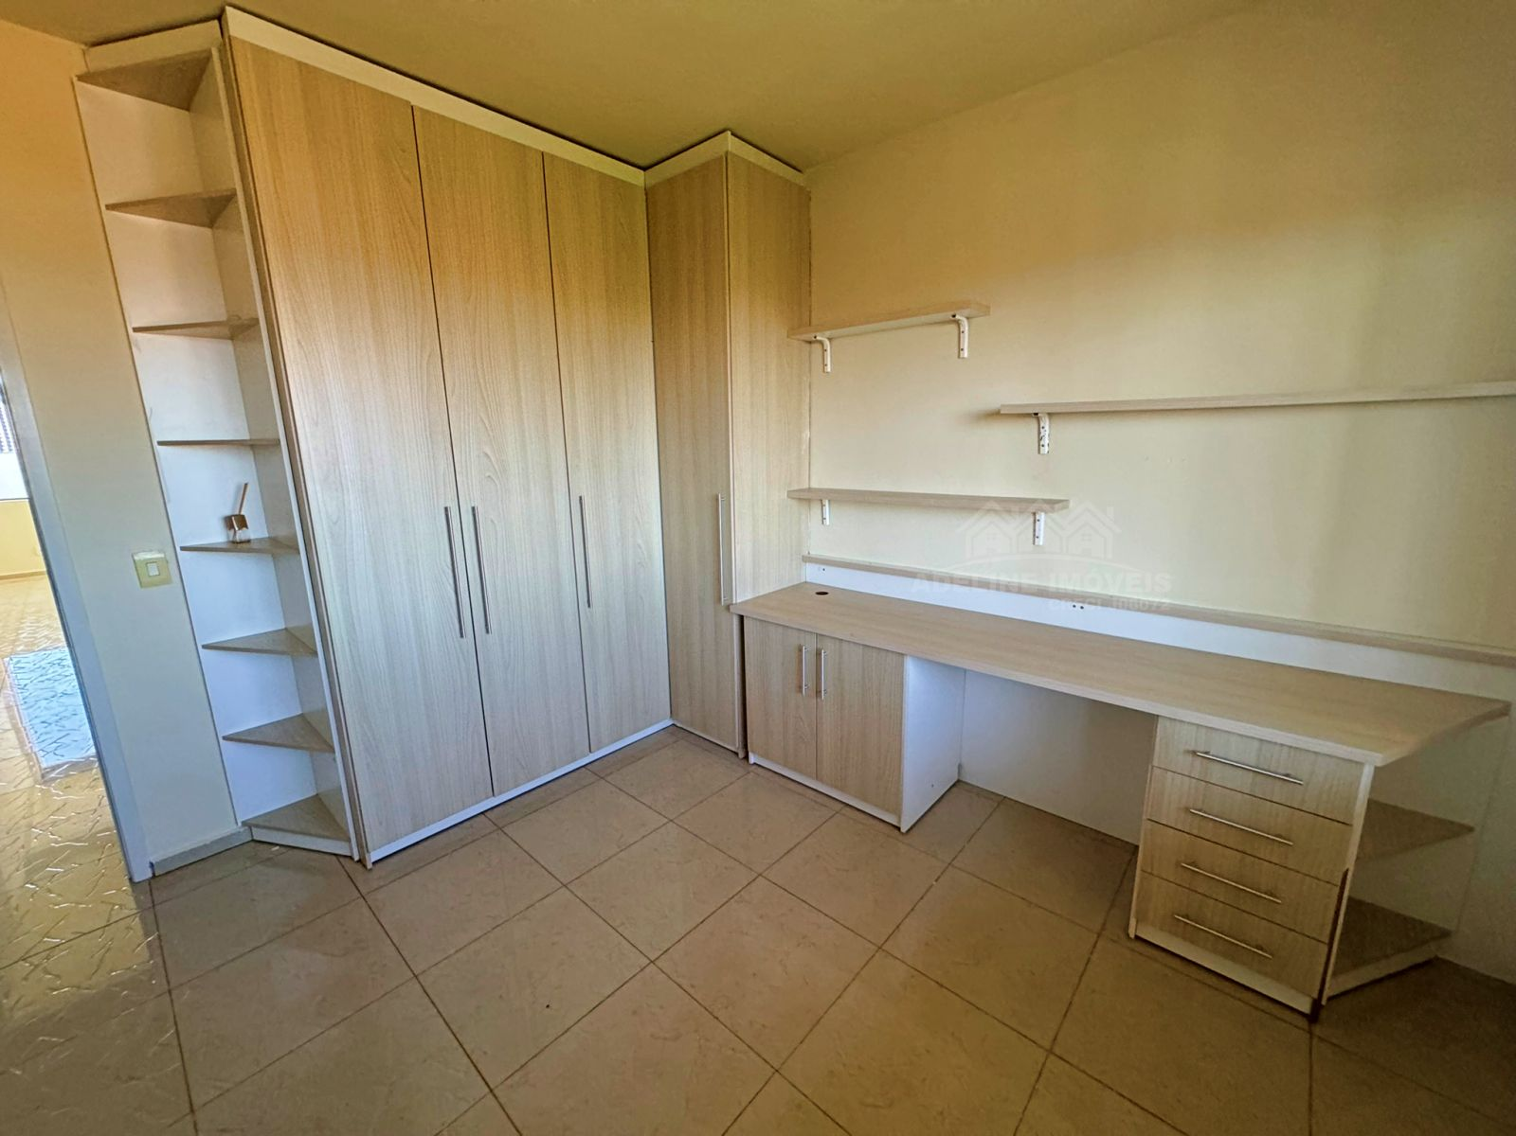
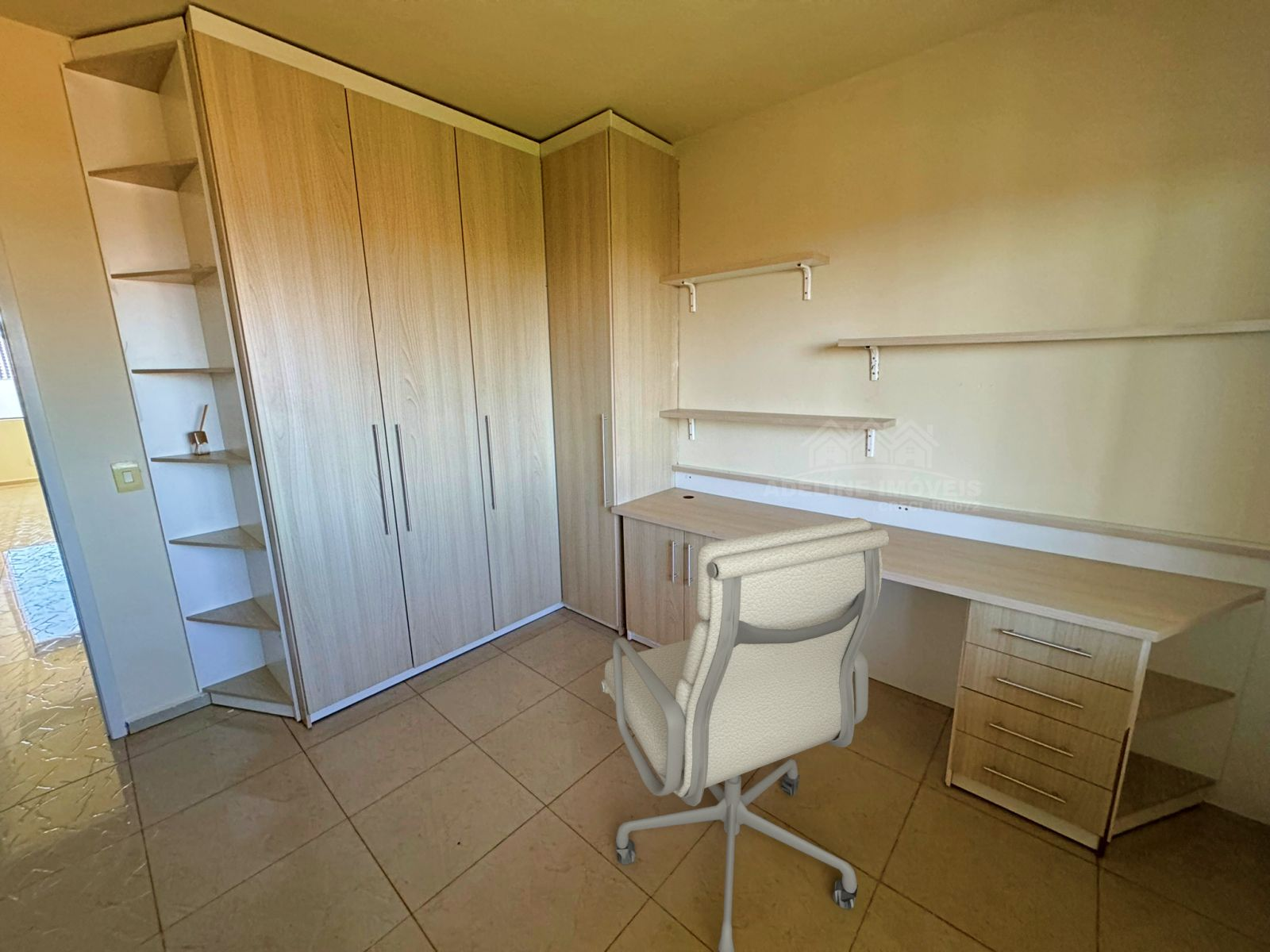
+ office chair [599,516,891,952]
